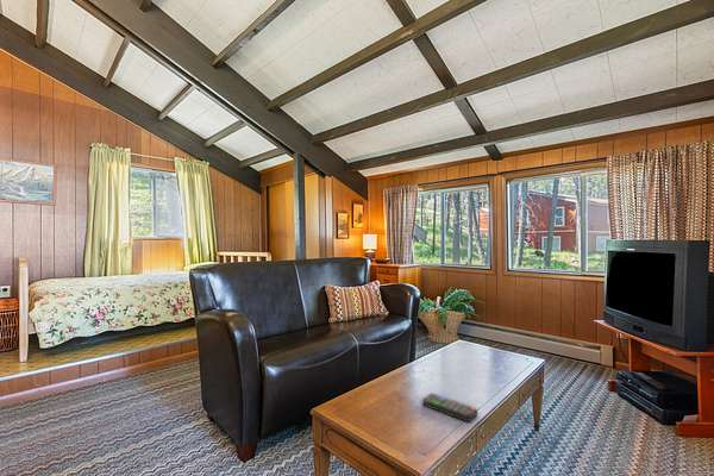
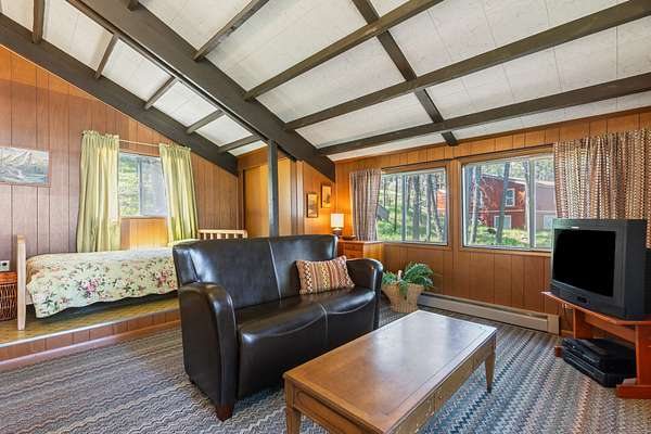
- remote control [421,392,478,424]
